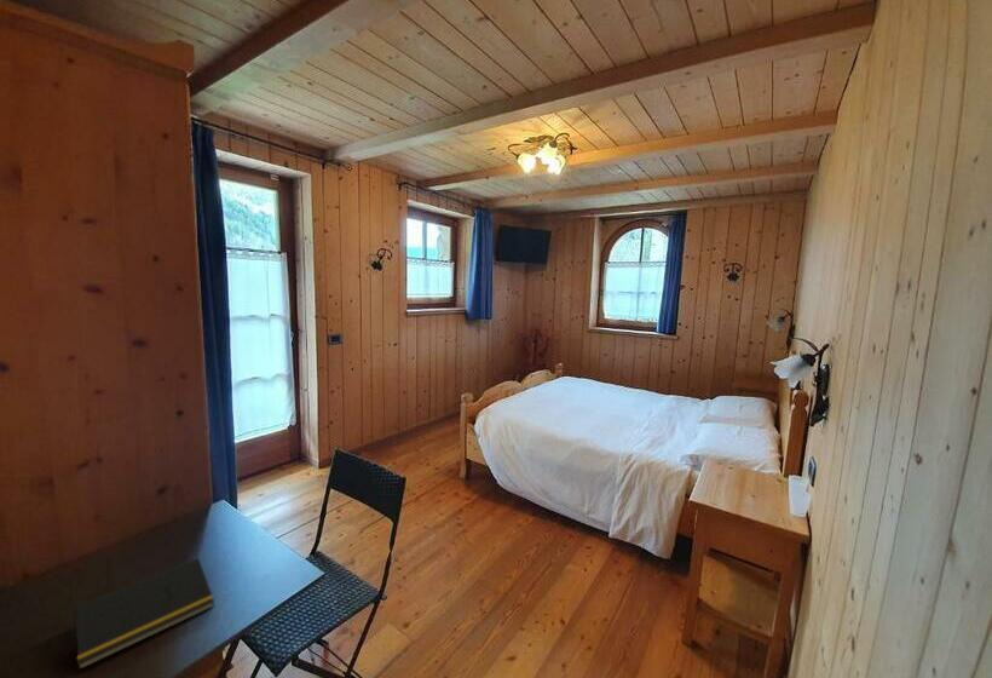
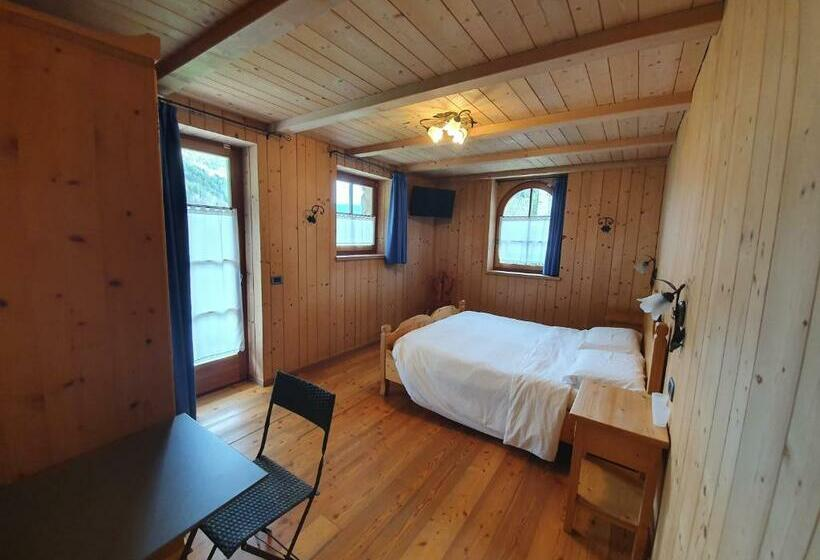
- notepad [71,557,215,671]
